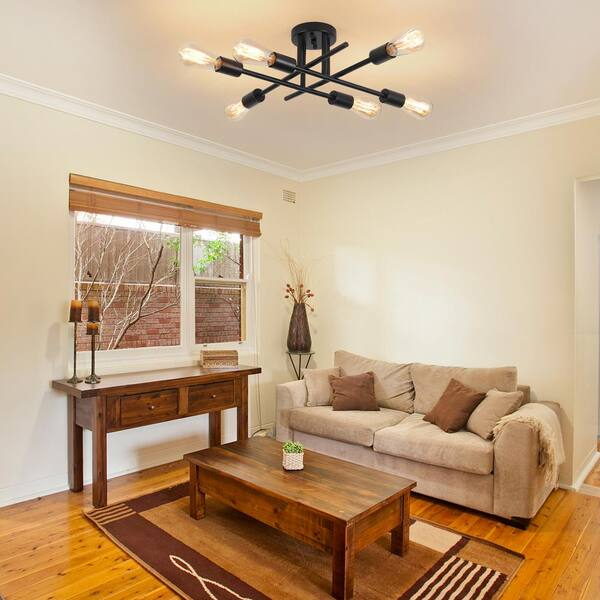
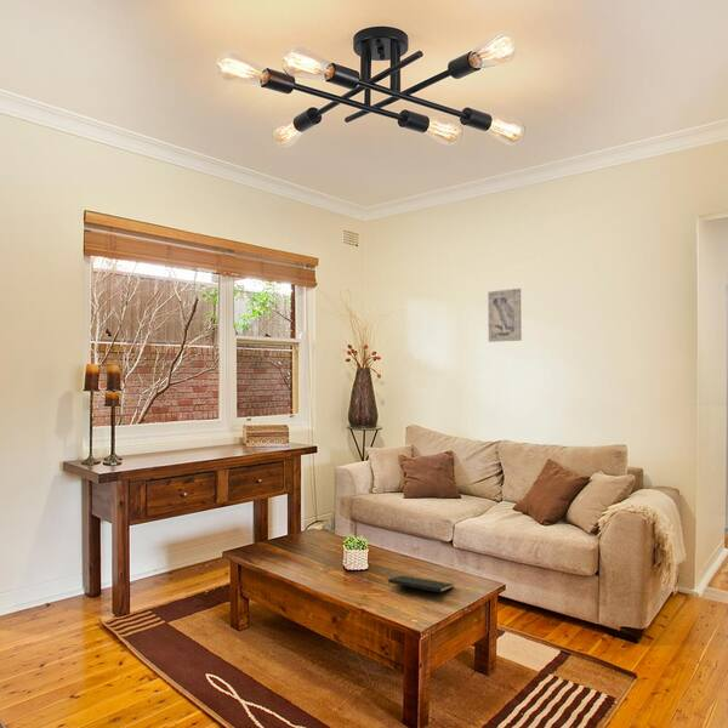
+ wall art [487,288,523,343]
+ notepad [387,574,455,601]
